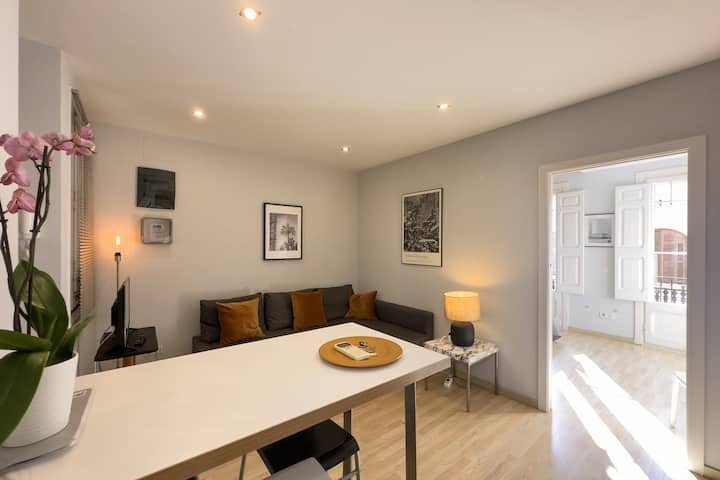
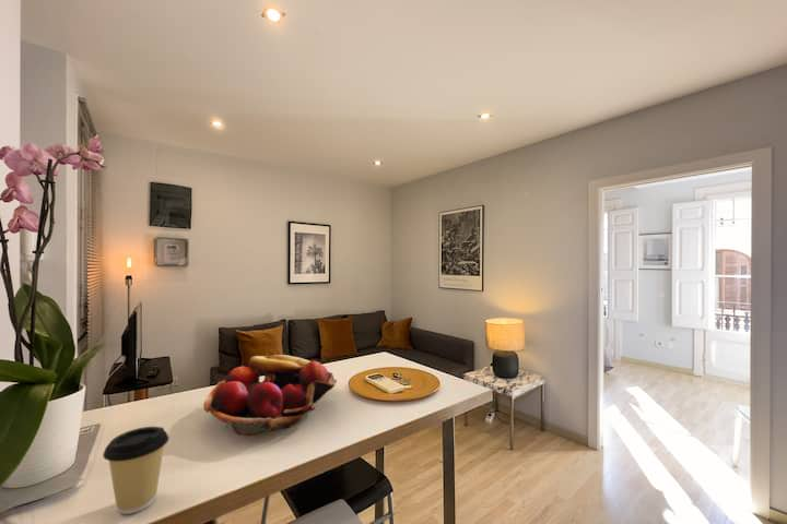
+ fruit basket [202,354,338,437]
+ coffee cup [102,426,171,515]
